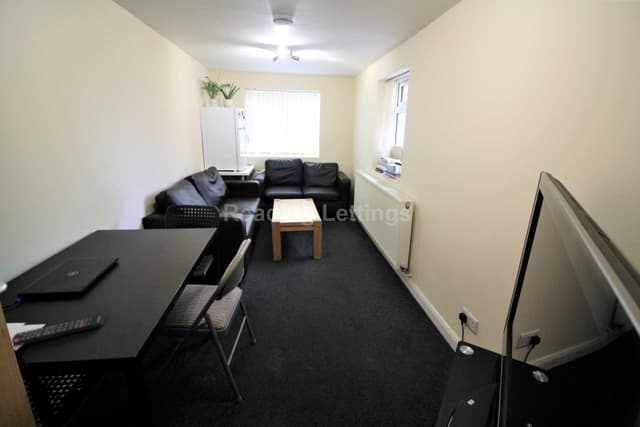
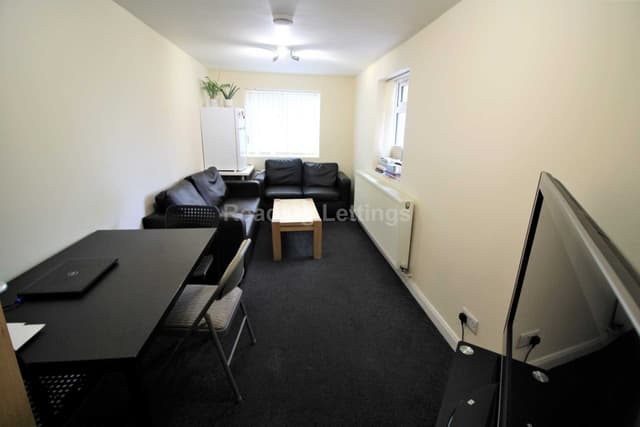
- remote control [11,314,105,348]
